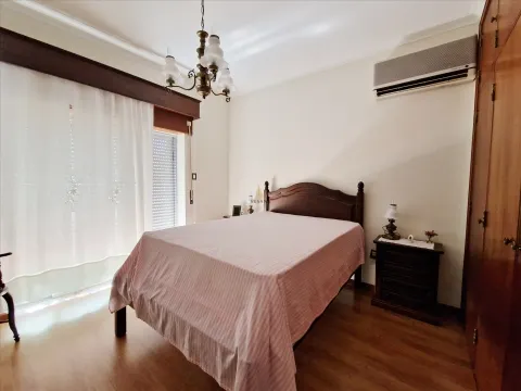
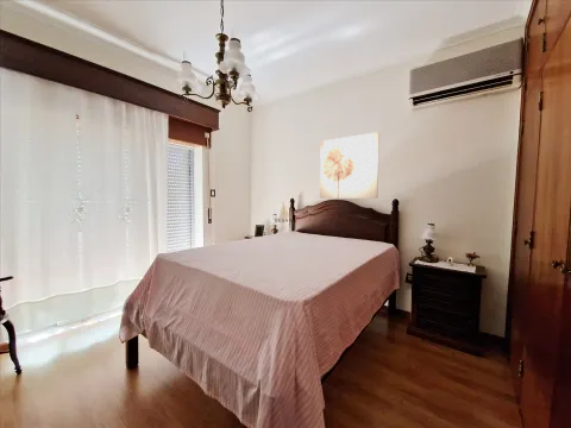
+ wall art [319,131,381,200]
